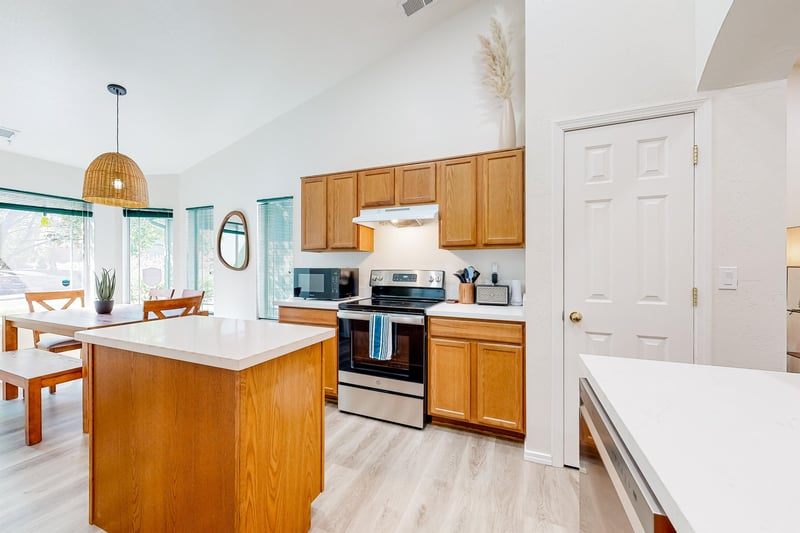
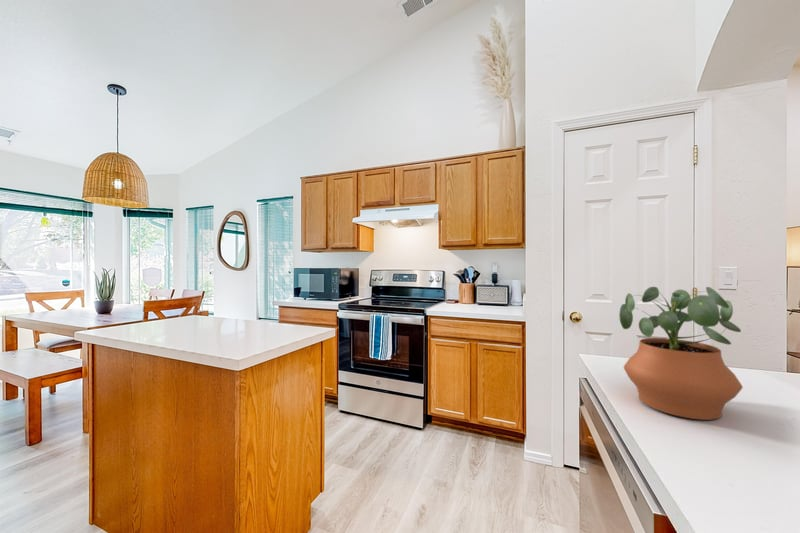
+ potted plant [618,286,744,421]
